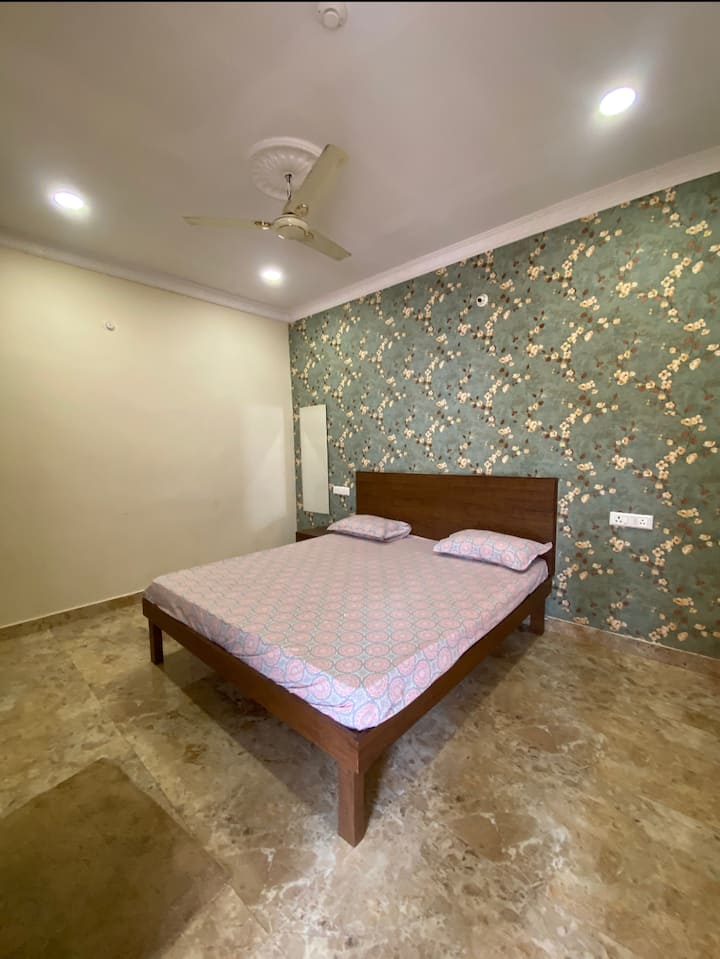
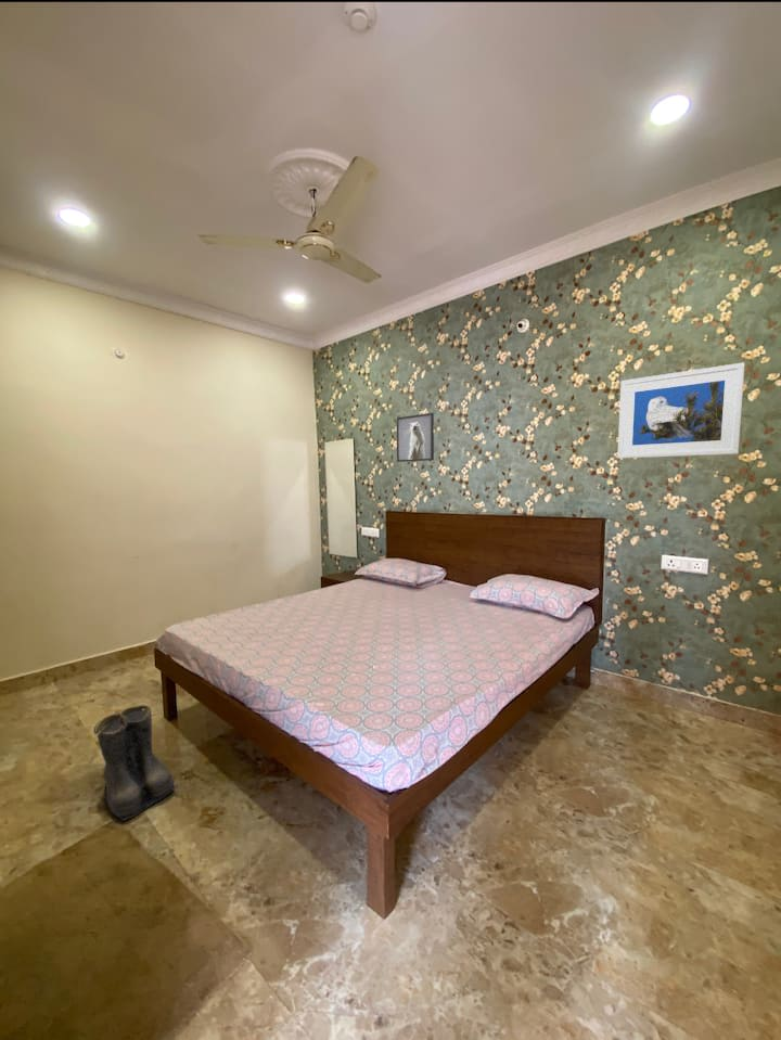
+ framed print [616,361,746,460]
+ boots [92,704,179,822]
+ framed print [396,412,435,463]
